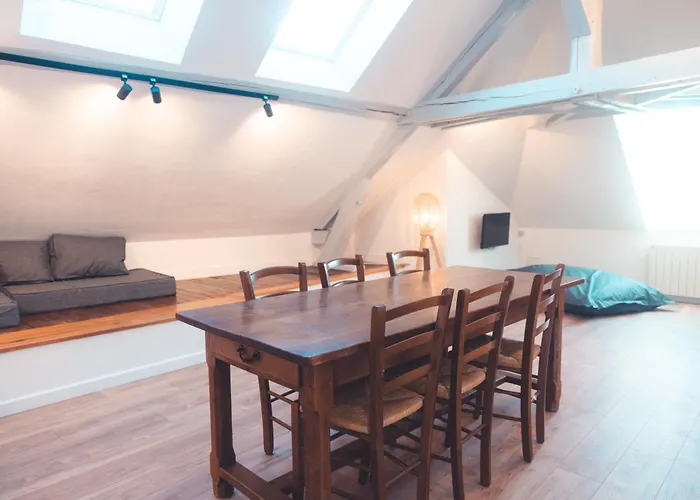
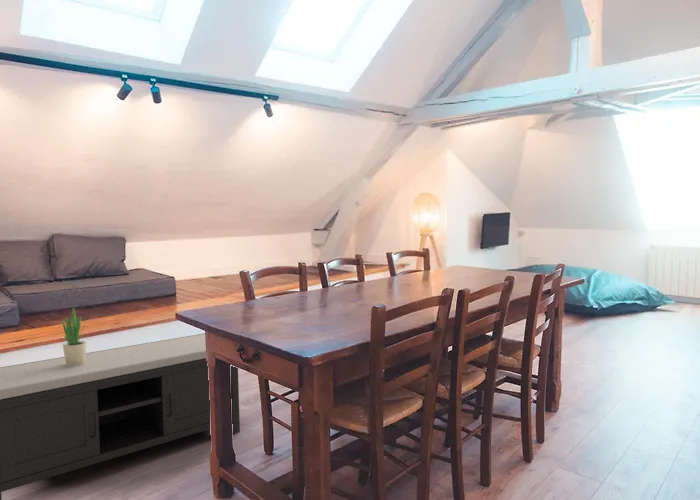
+ bench [0,332,241,500]
+ potted plant [60,305,87,366]
